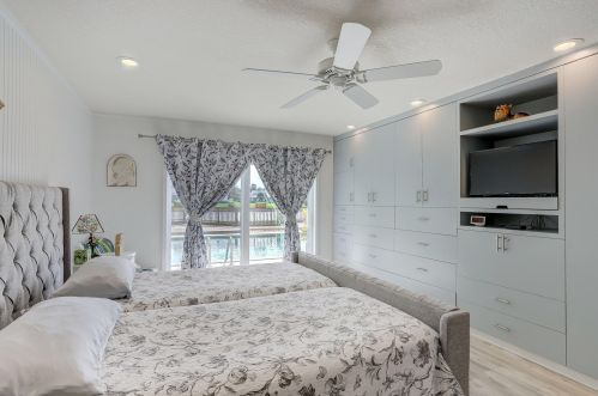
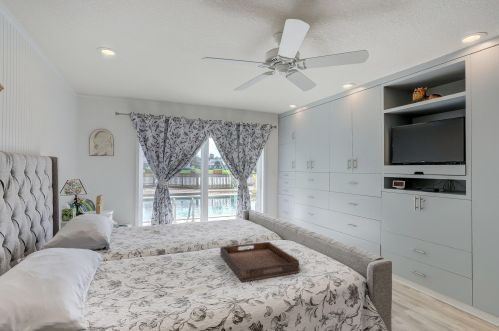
+ serving tray [219,241,301,283]
